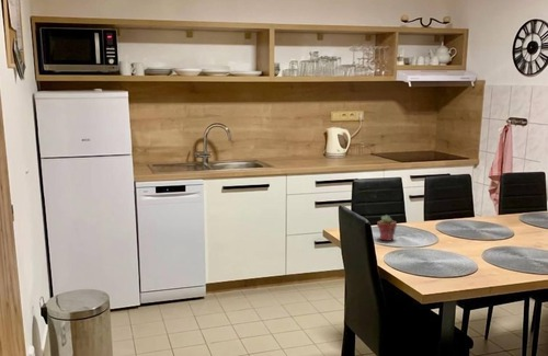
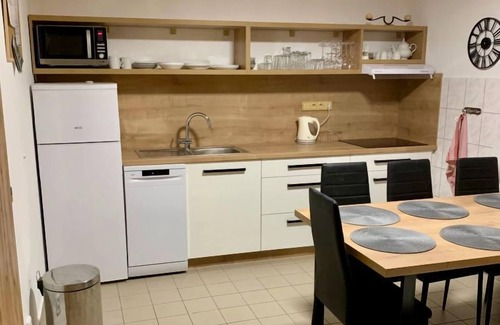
- potted succulent [376,214,398,242]
